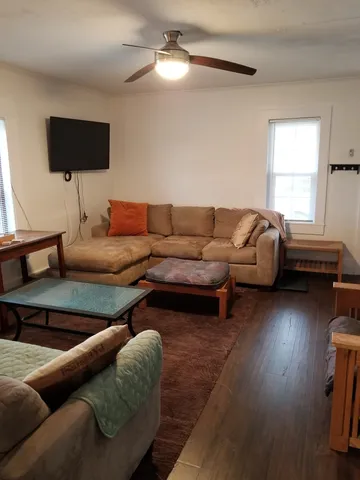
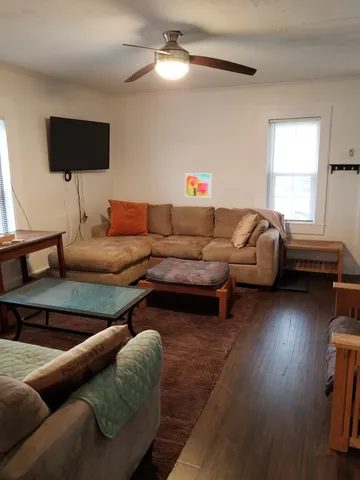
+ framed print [184,173,212,198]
